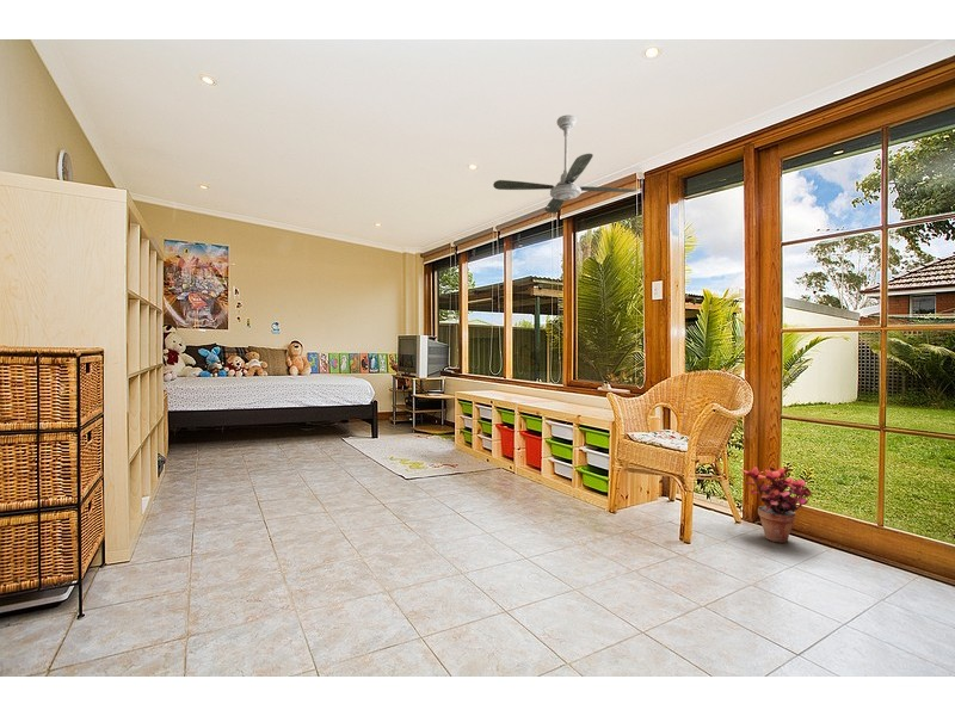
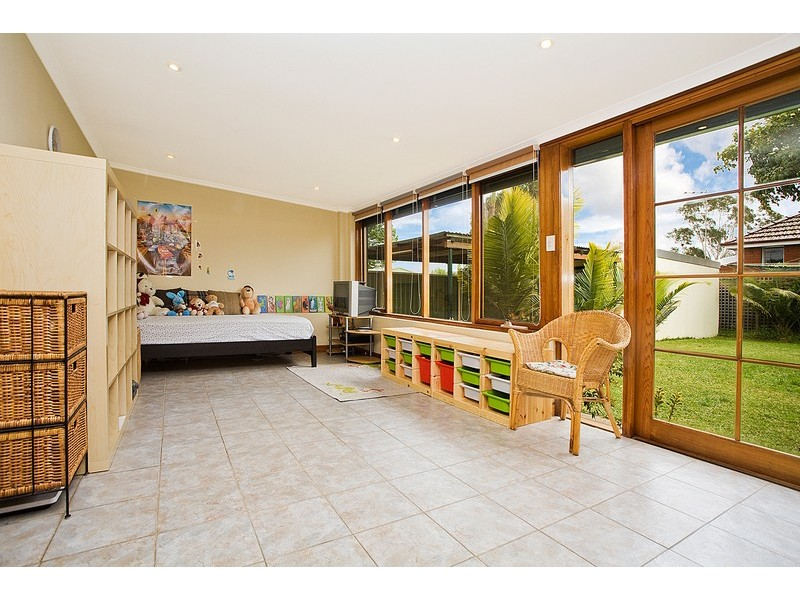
- potted plant [740,465,817,544]
- ceiling fan [492,115,639,215]
